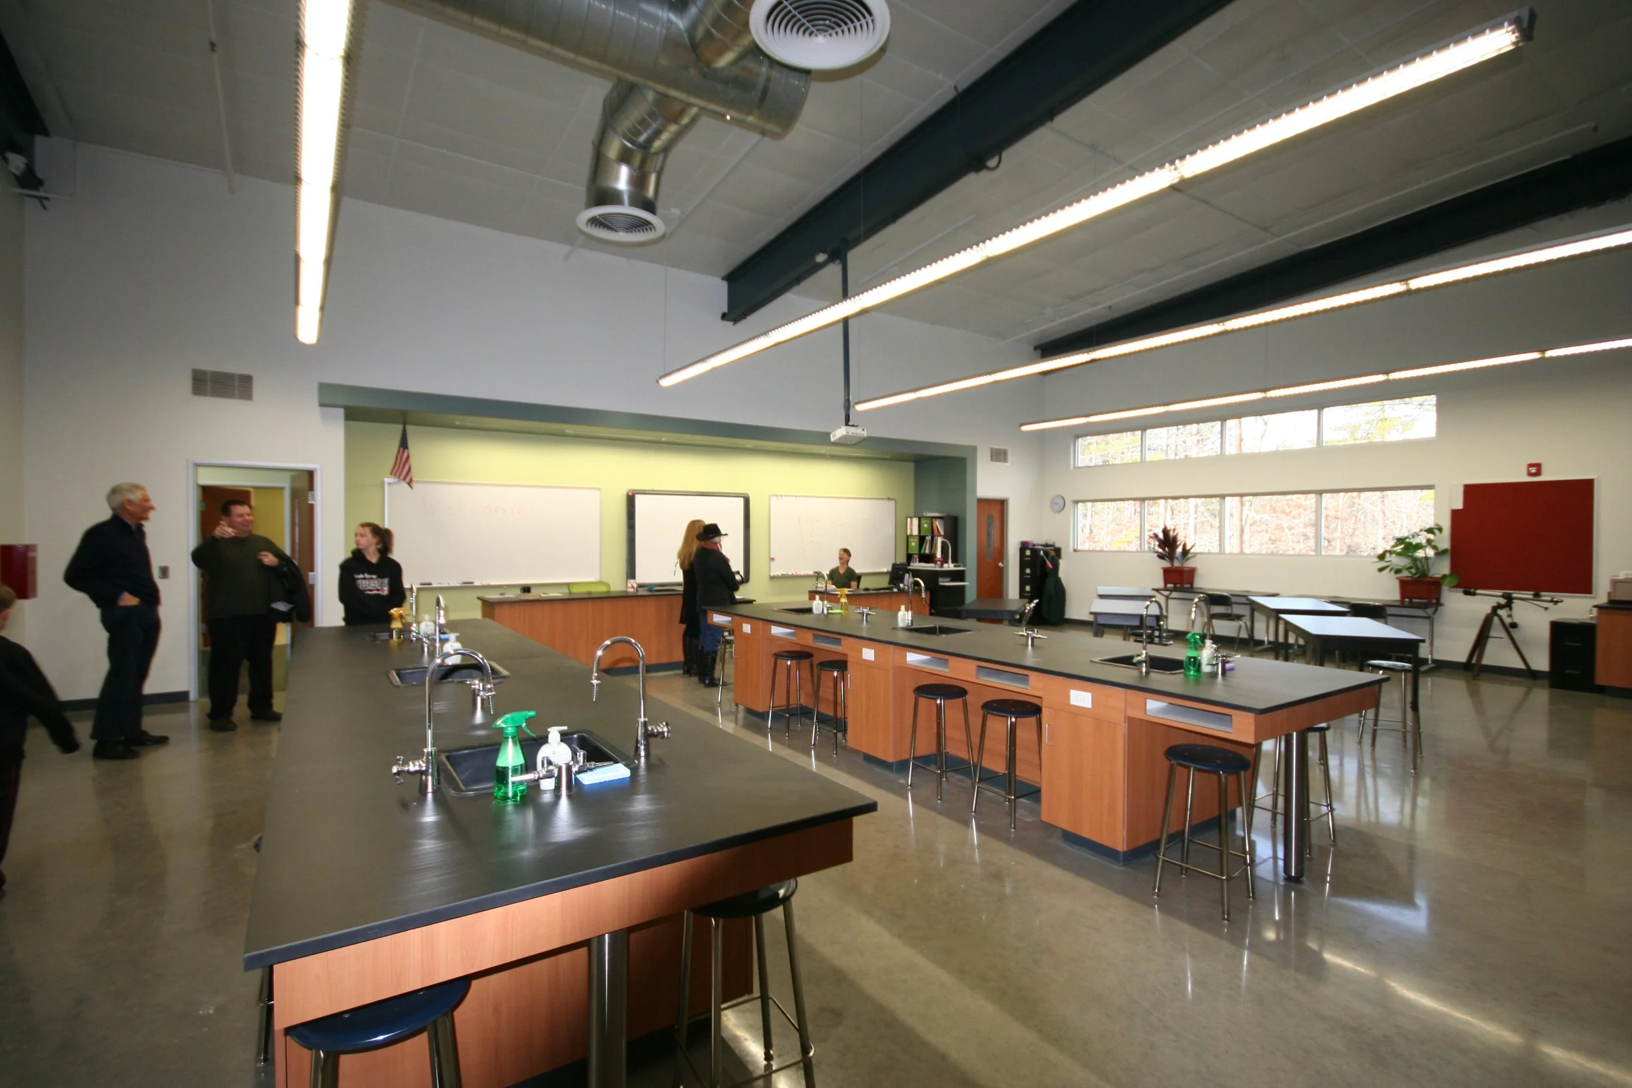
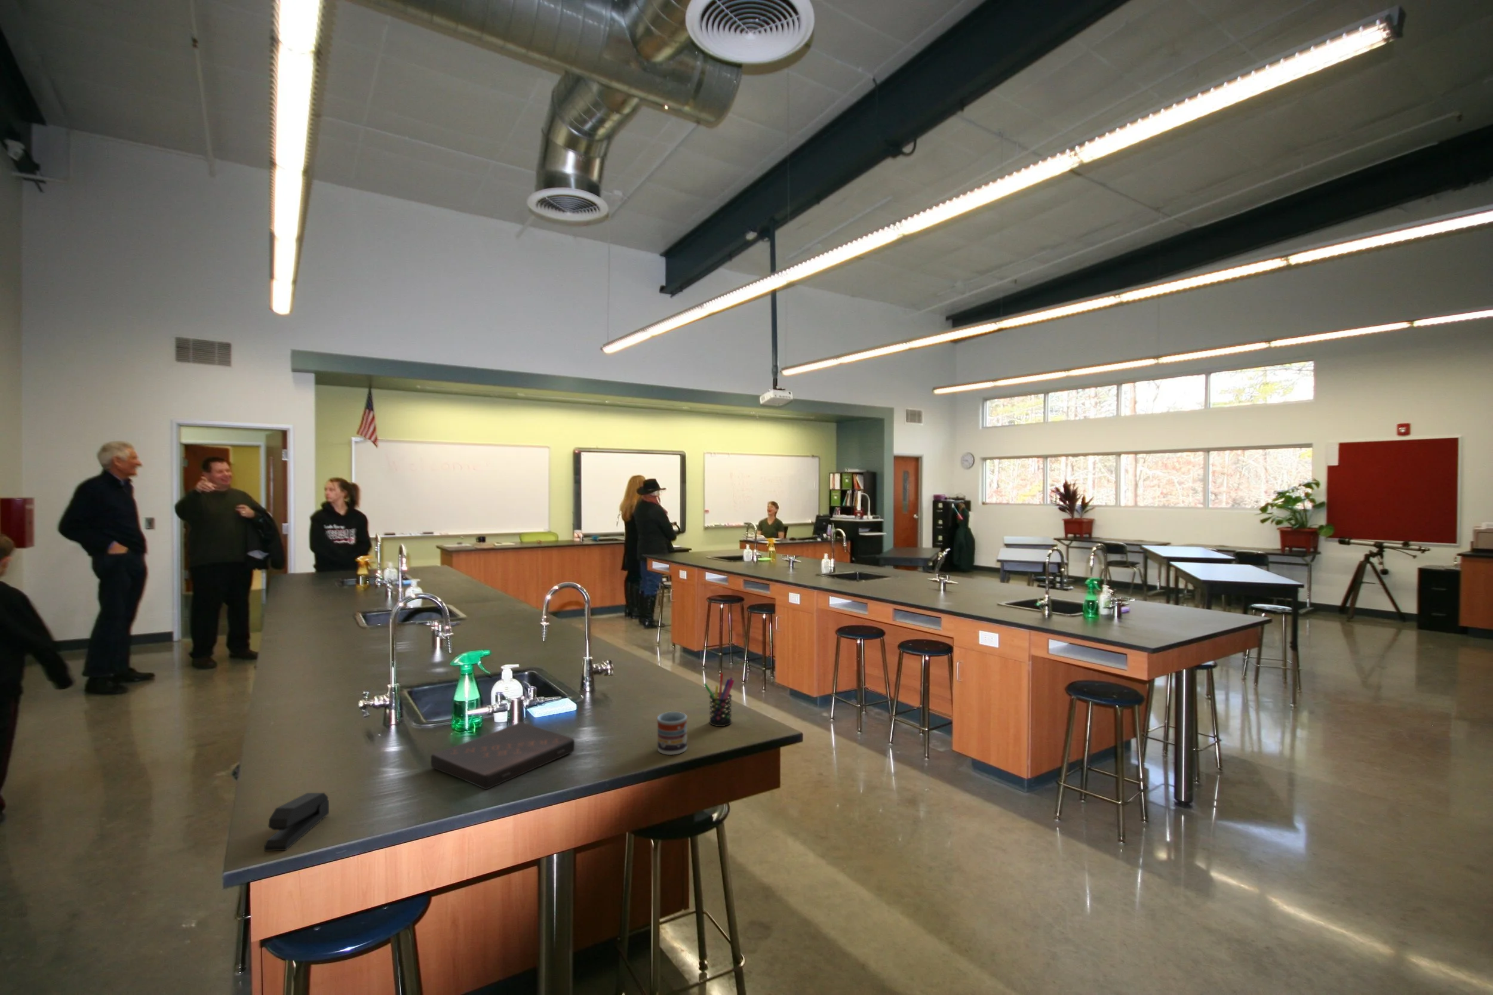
+ cup [657,711,688,755]
+ pen holder [703,673,735,727]
+ stapler [263,792,330,852]
+ book [430,722,575,790]
